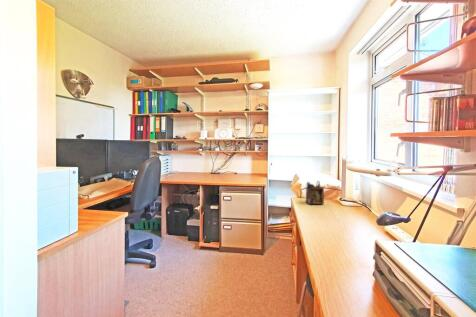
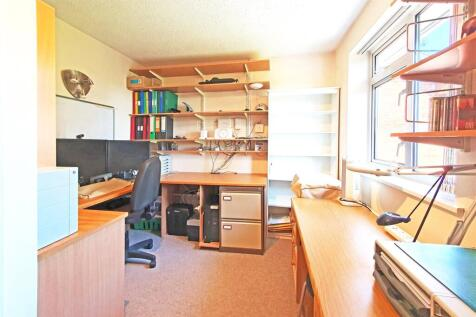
- desk organizer [305,180,325,205]
